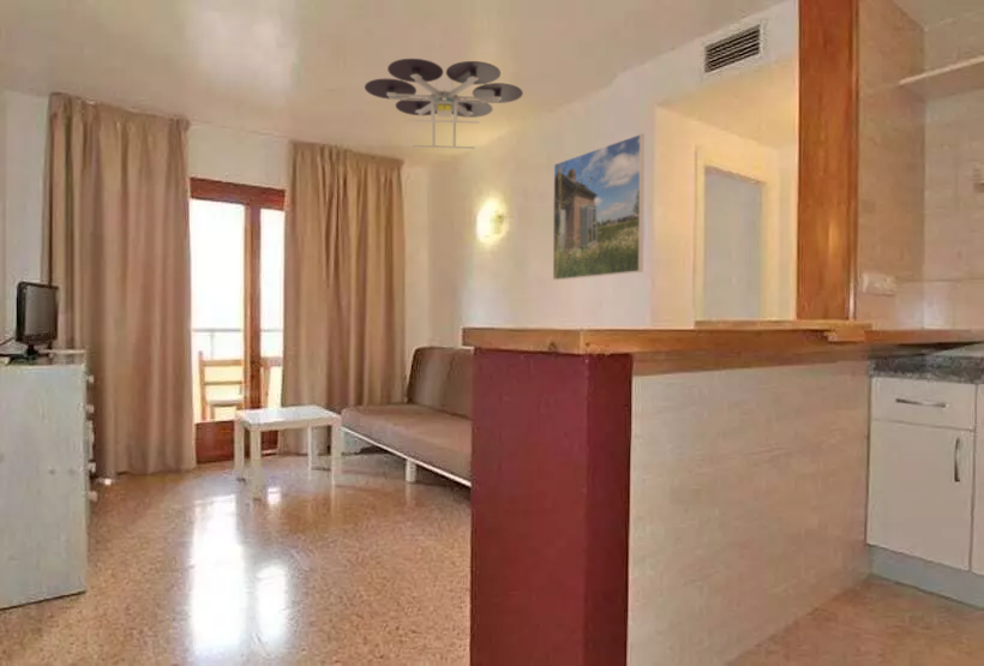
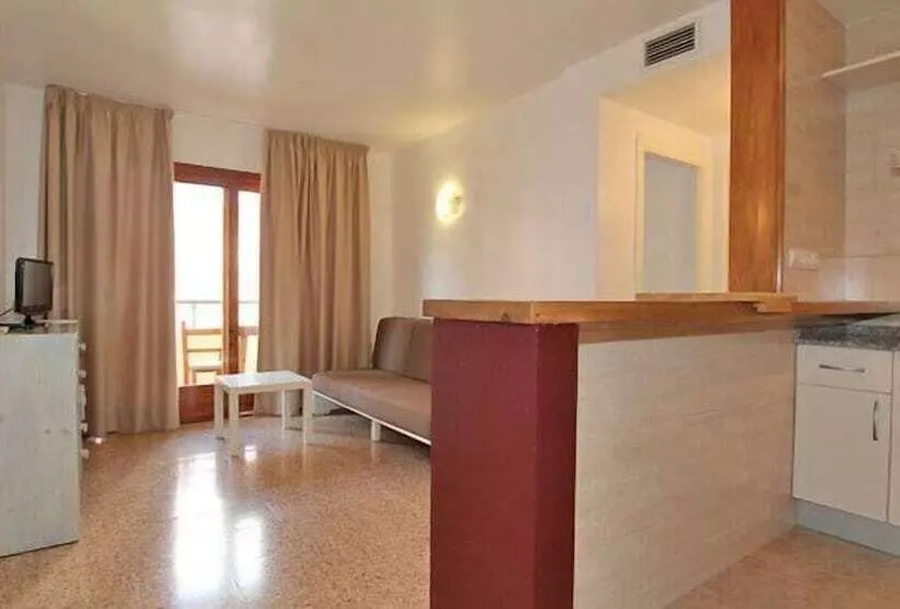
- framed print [552,133,646,281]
- ceiling light [364,58,524,150]
